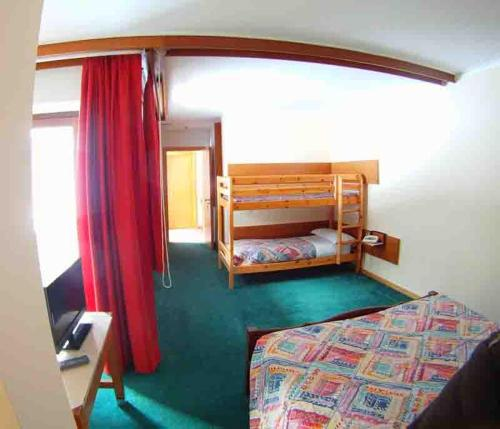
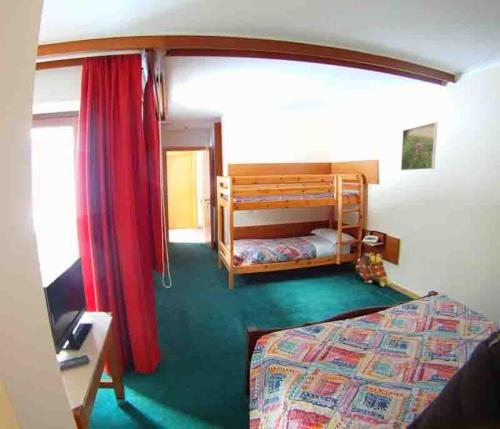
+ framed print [400,121,439,171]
+ backpack [355,252,392,288]
